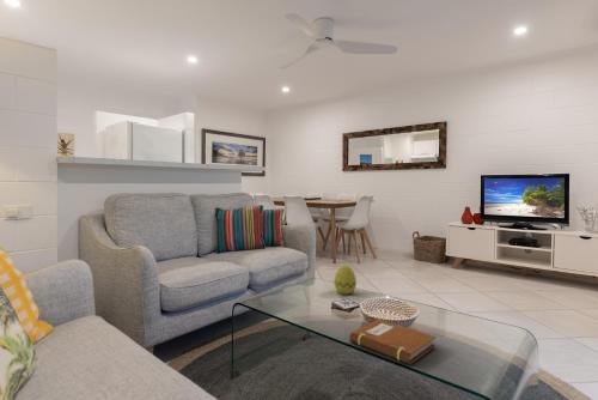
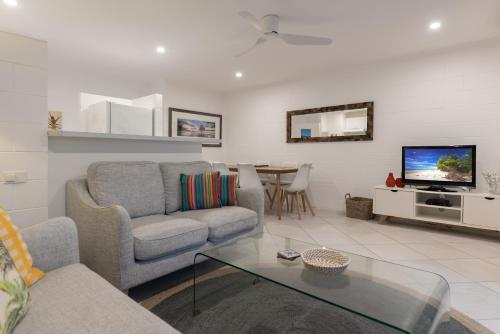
- notebook [349,319,437,365]
- decorative egg [334,265,358,296]
